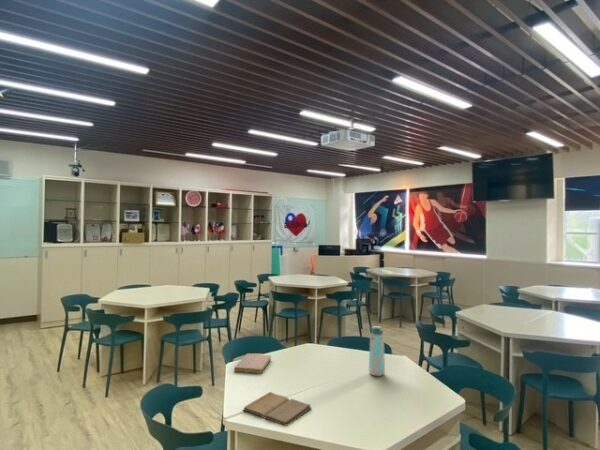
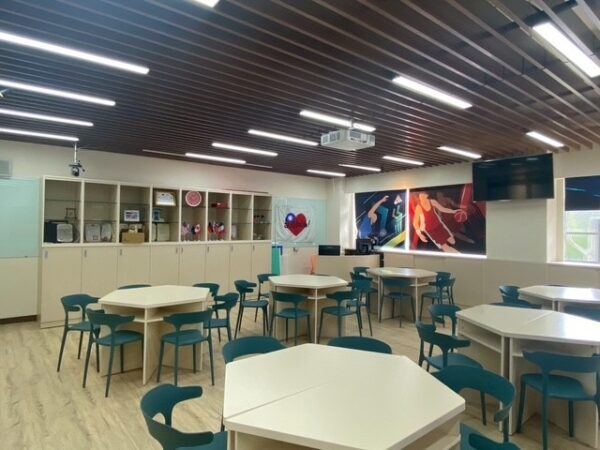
- notebook [233,353,272,375]
- book [242,391,313,427]
- water bottle [367,324,386,377]
